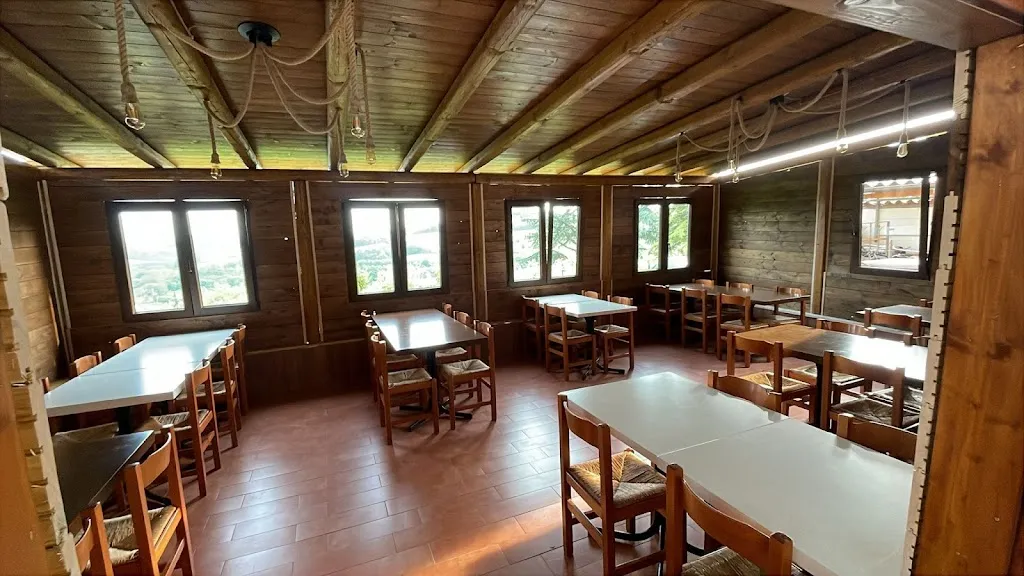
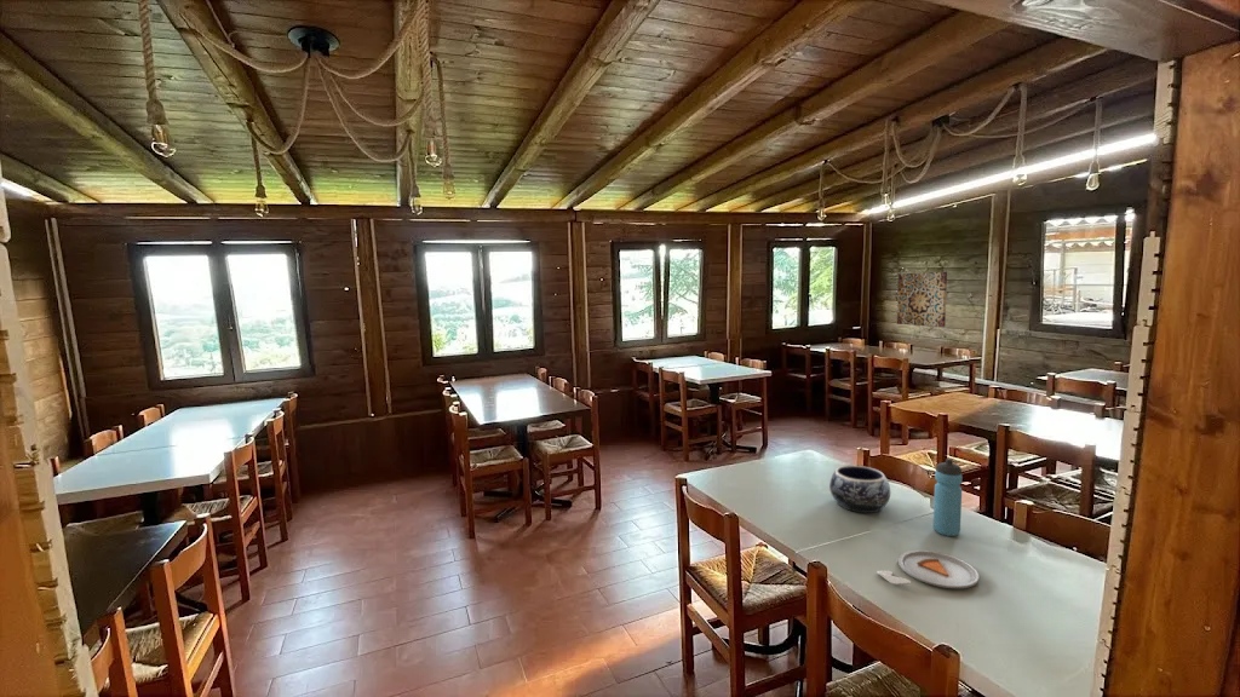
+ dinner plate [876,549,981,589]
+ water bottle [932,457,964,537]
+ wall art [896,271,948,328]
+ decorative bowl [828,465,891,514]
